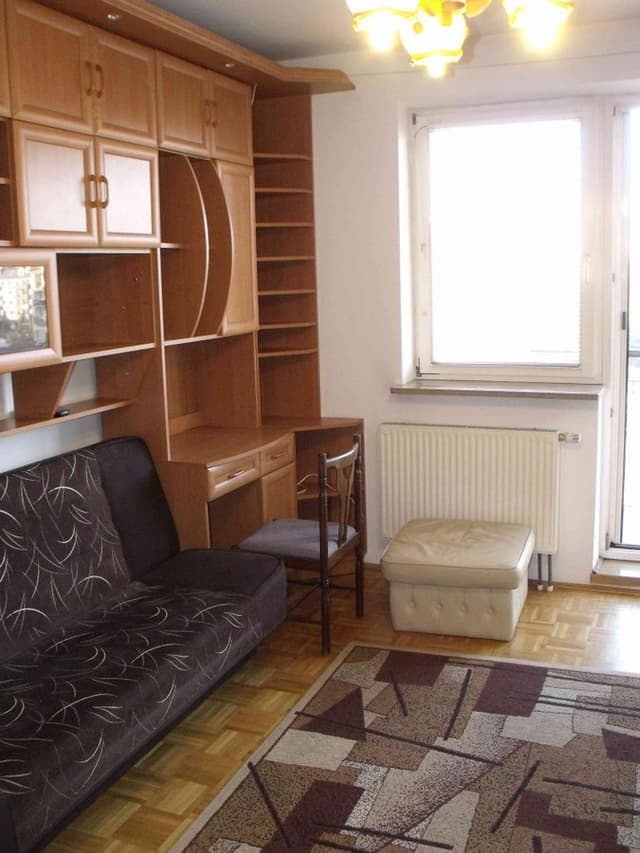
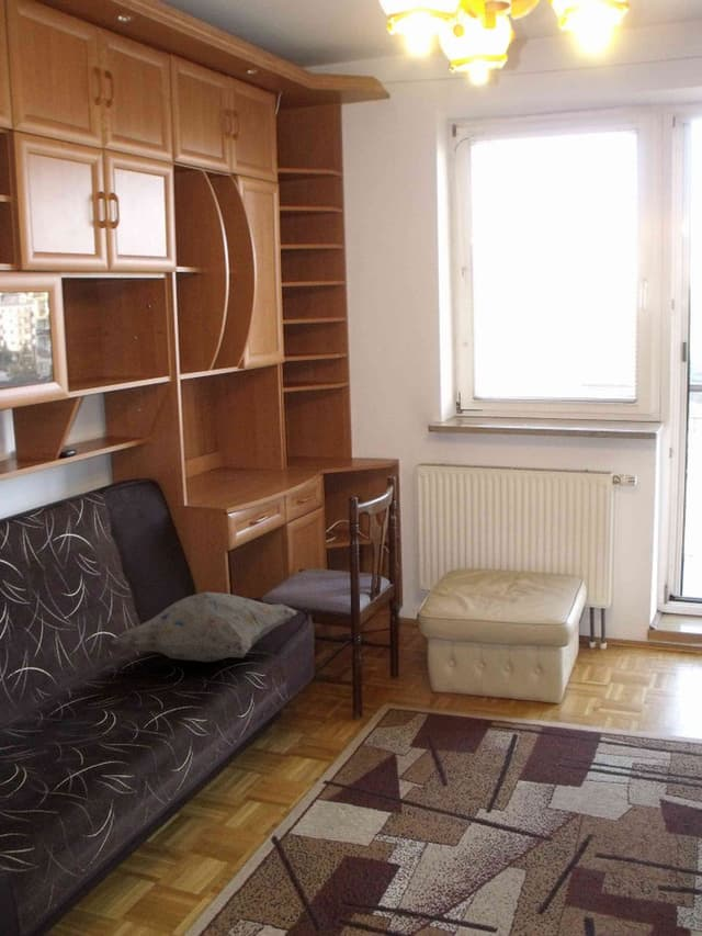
+ decorative pillow [109,591,298,663]
